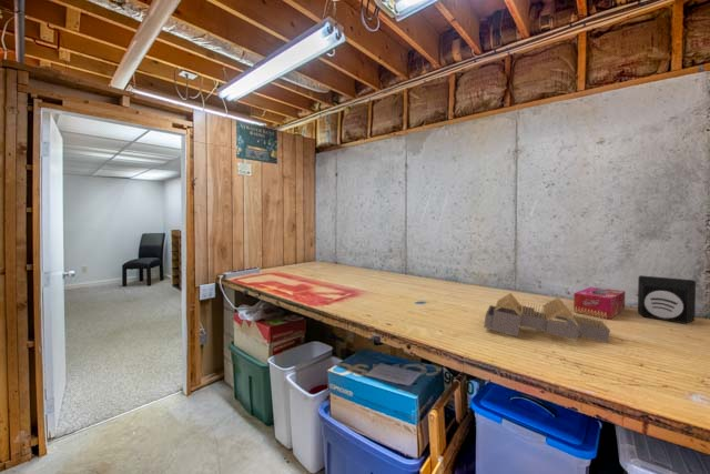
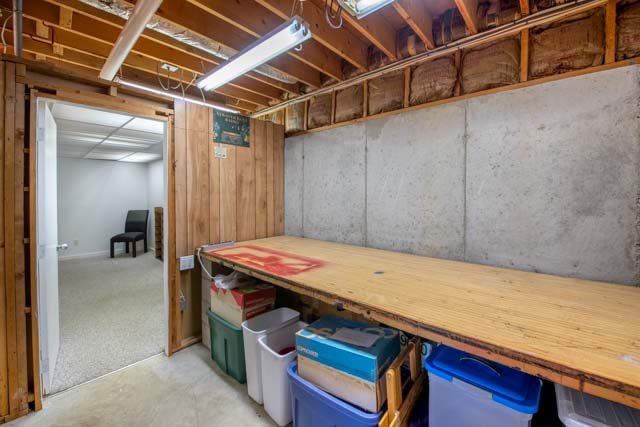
- tissue box [572,286,626,320]
- architectural model [483,292,611,343]
- speaker [637,274,697,324]
